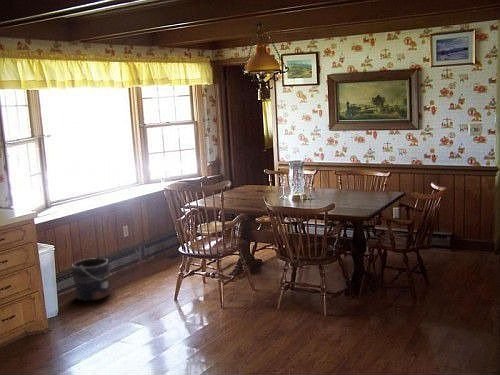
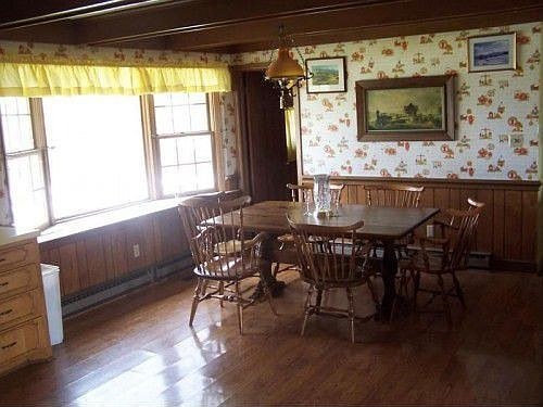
- bucket [72,255,114,301]
